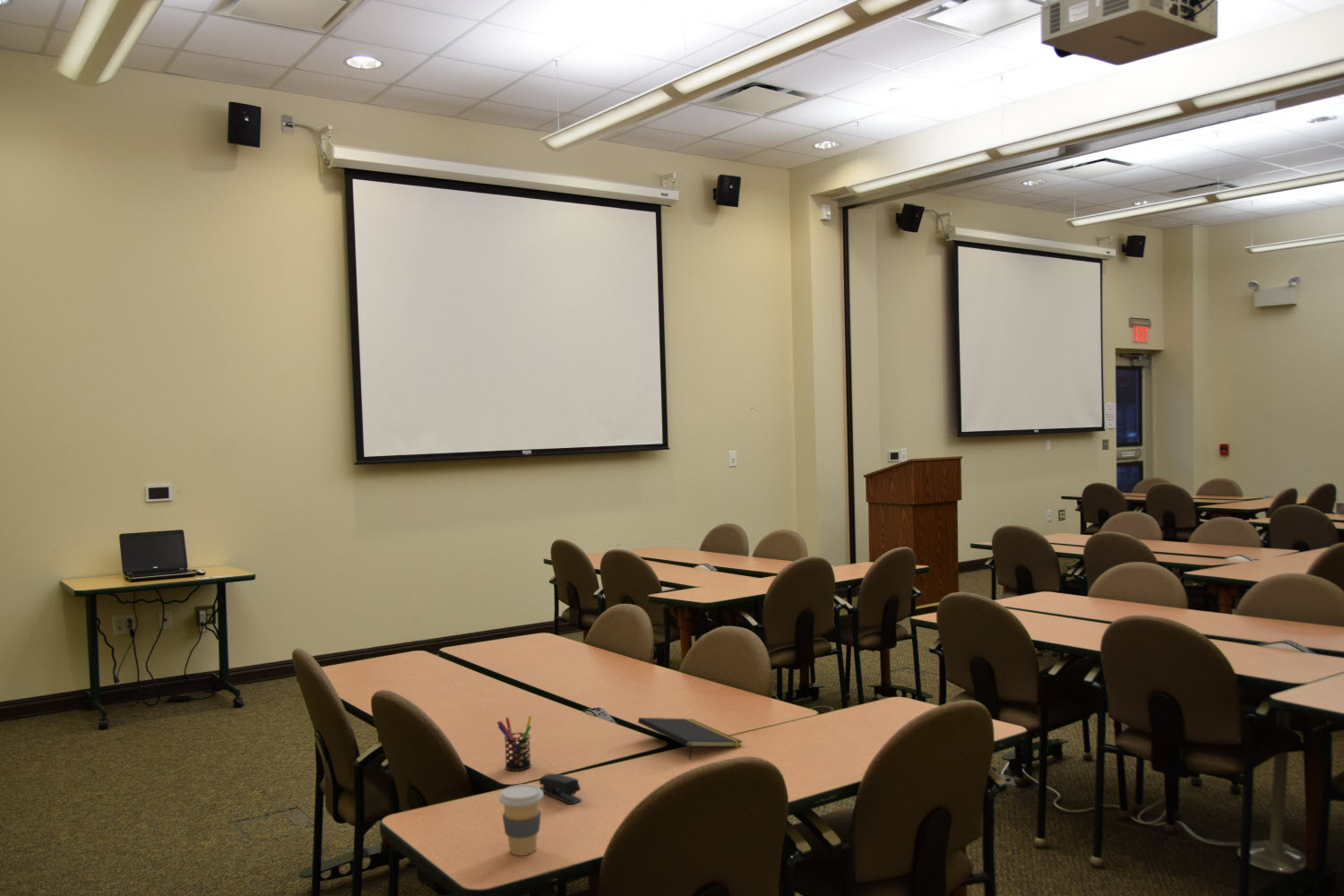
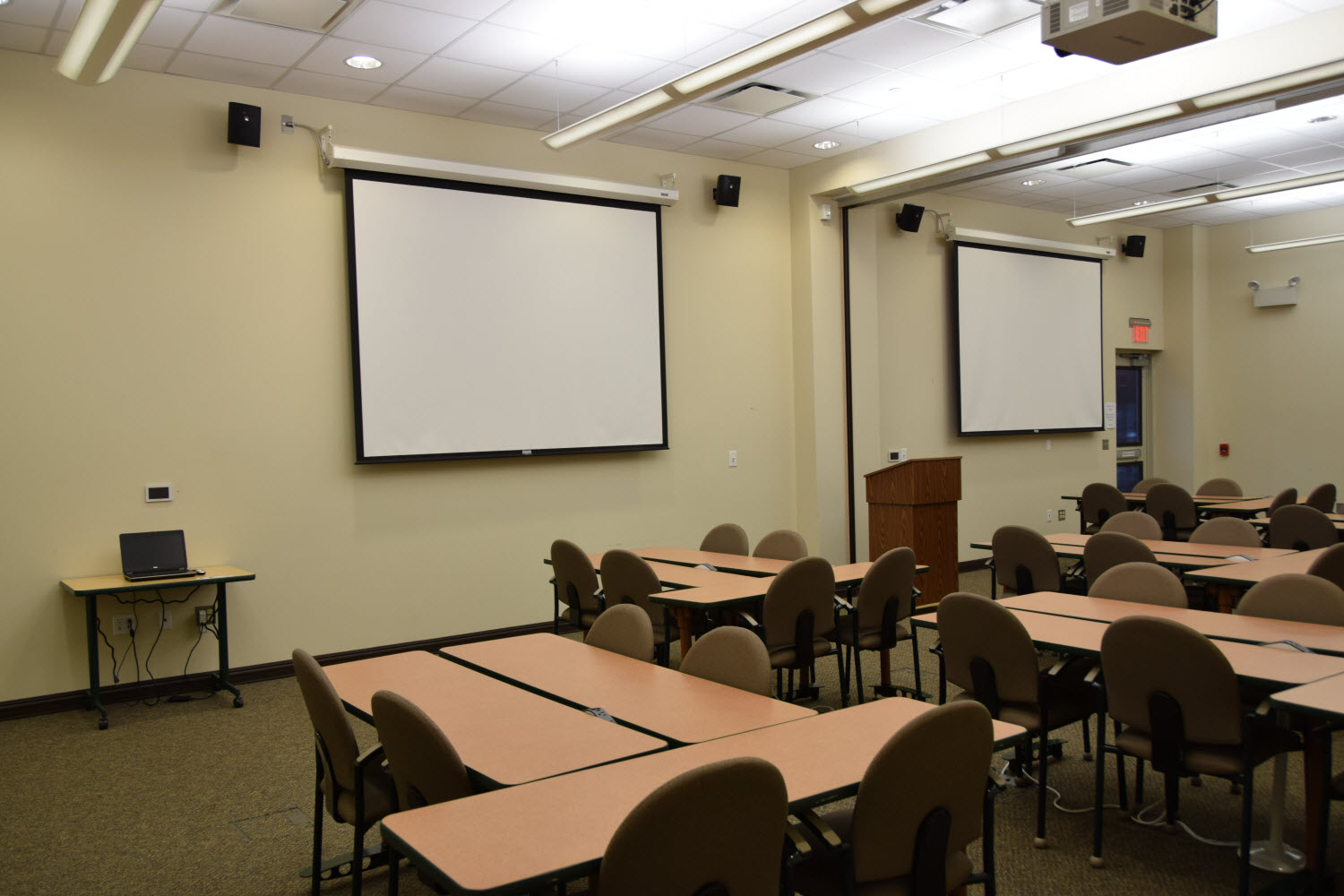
- coffee cup [498,783,544,857]
- stapler [538,772,582,805]
- notepad [637,717,744,761]
- pen holder [495,715,532,771]
